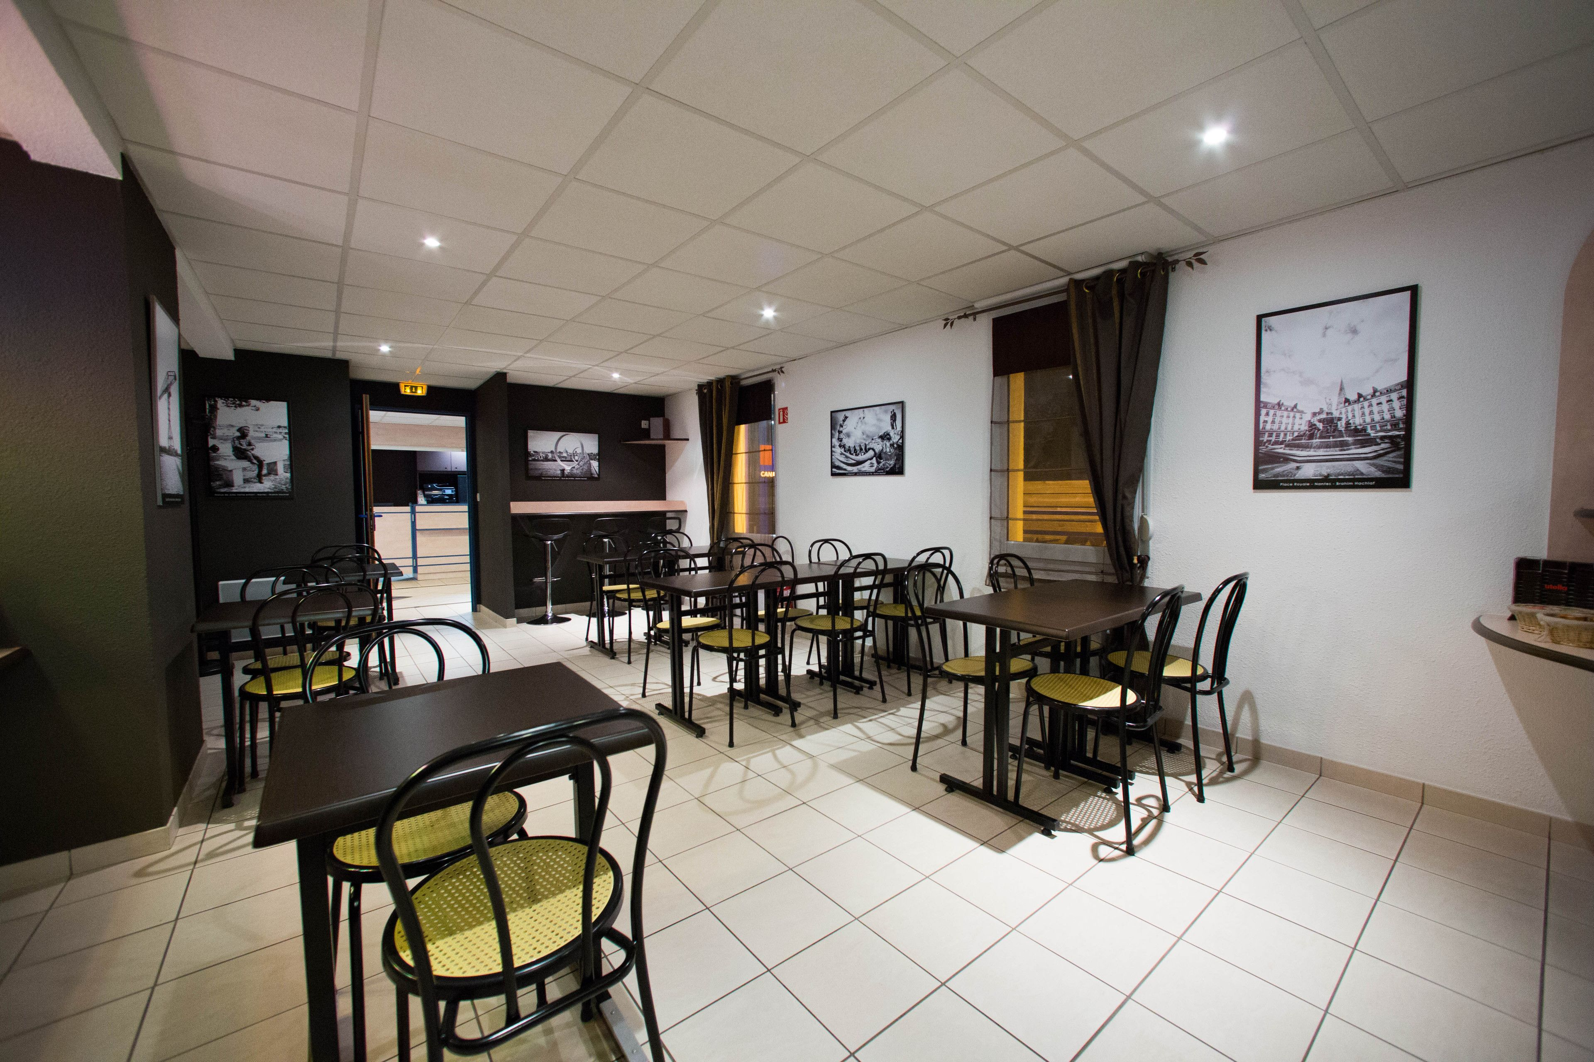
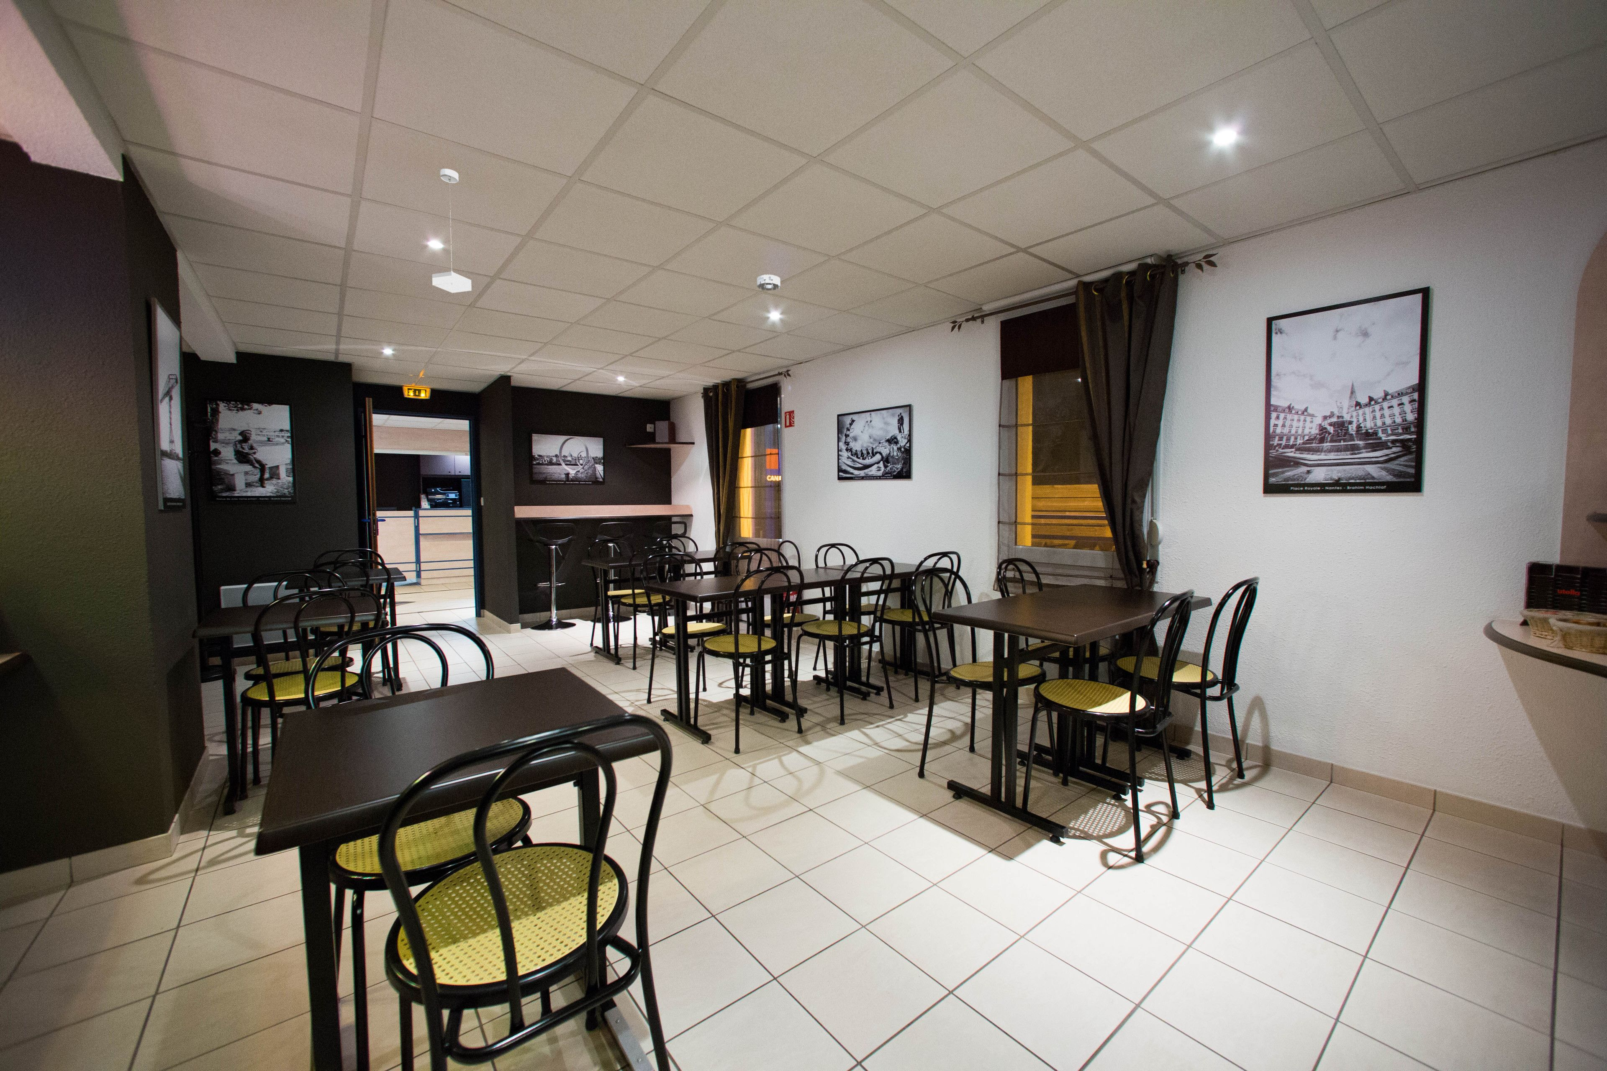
+ pendant lamp [432,169,472,293]
+ smoke detector [757,274,781,292]
